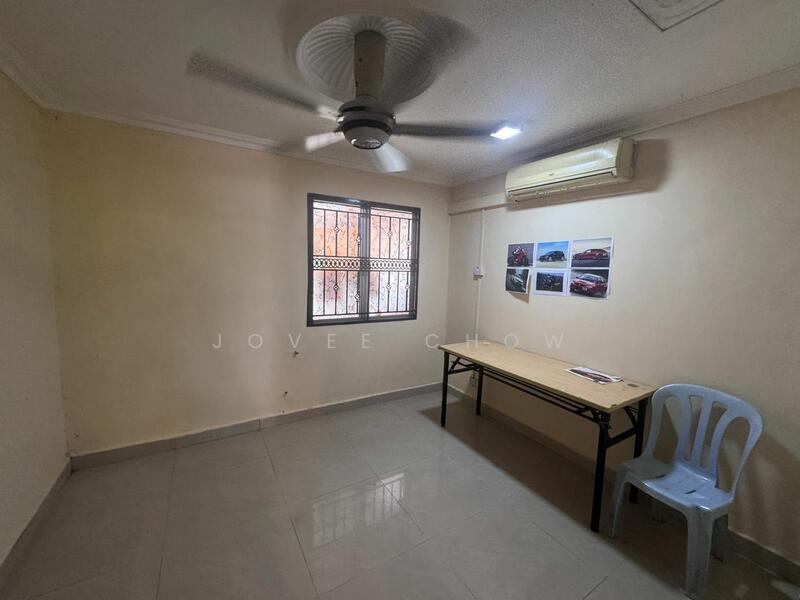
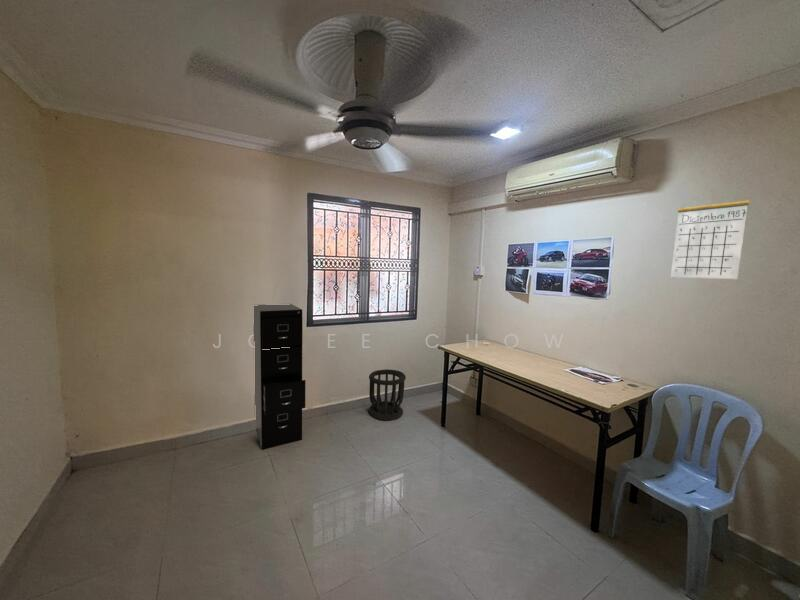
+ filing cabinet [253,303,306,451]
+ wastebasket [368,368,407,422]
+ calendar [670,187,751,280]
